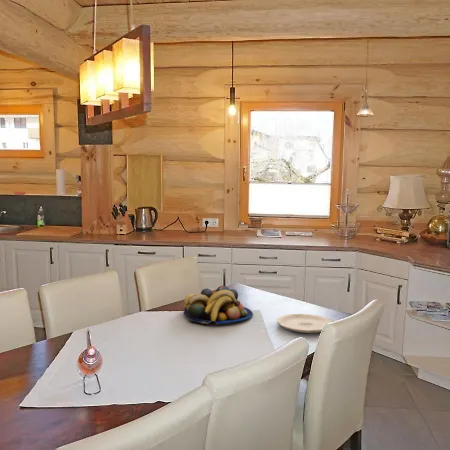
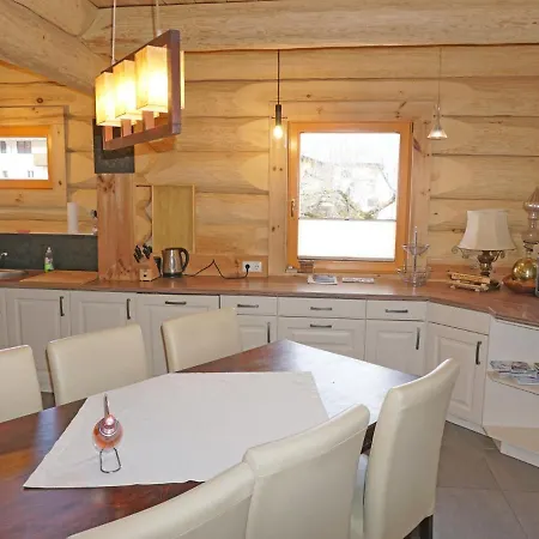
- fruit bowl [183,285,254,325]
- plate [276,313,335,334]
